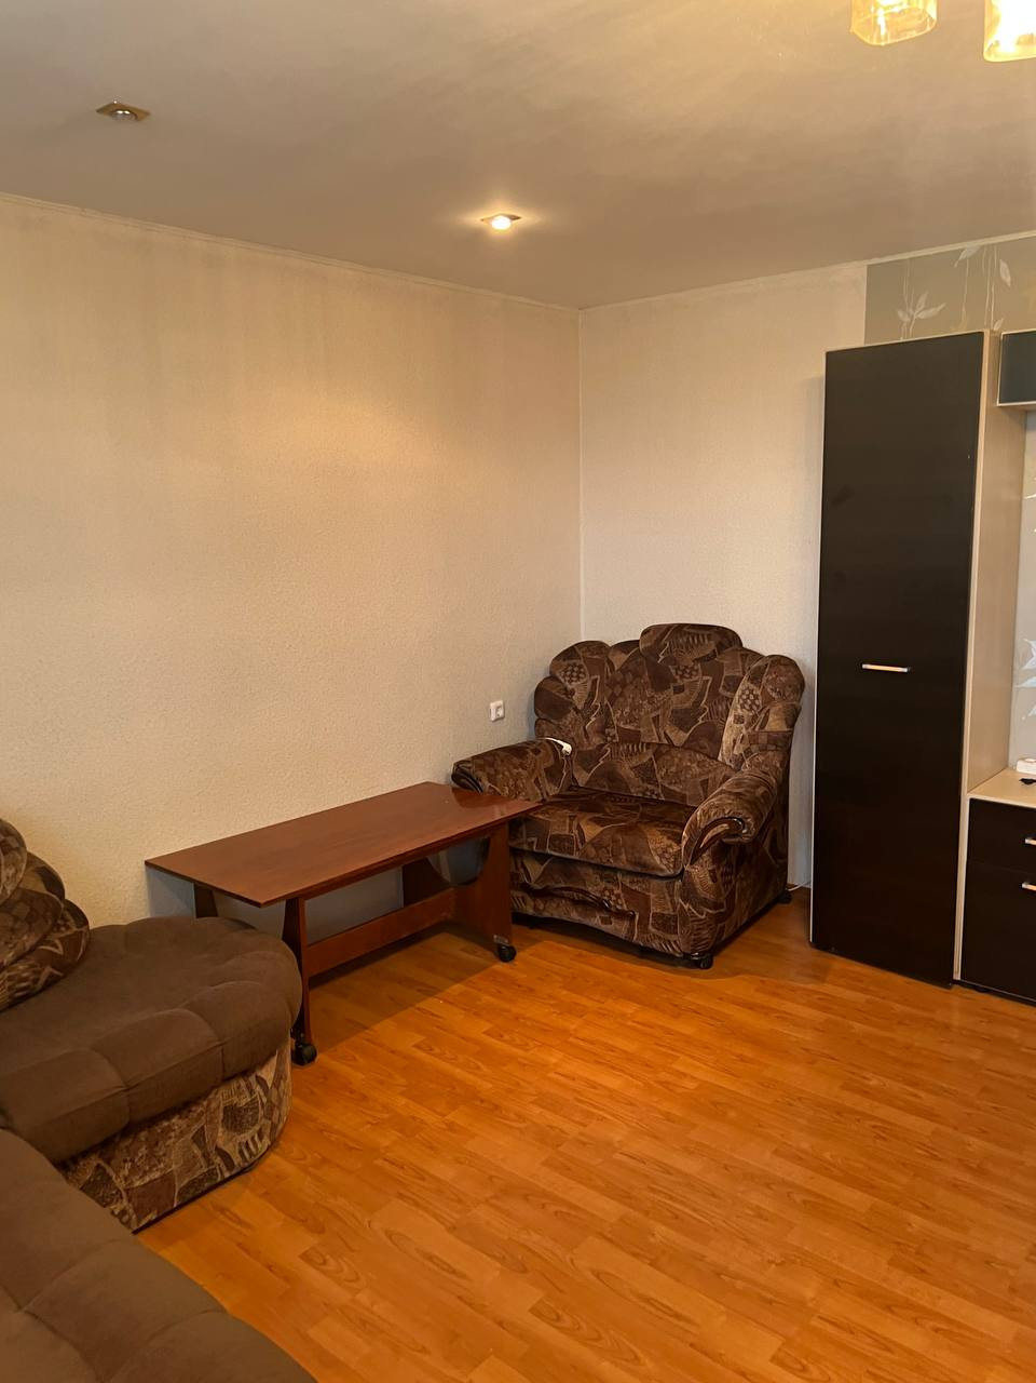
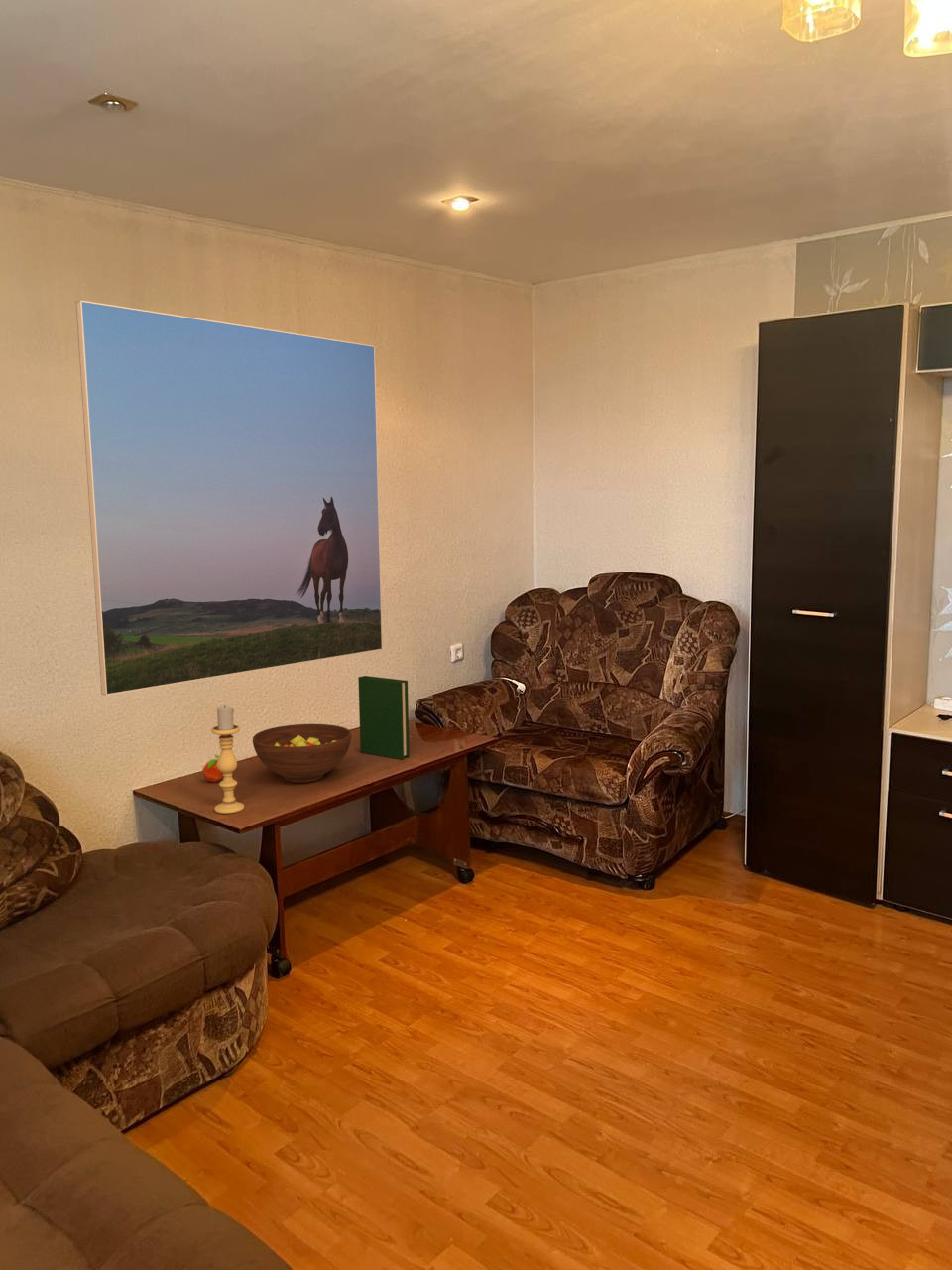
+ candle holder [210,704,245,815]
+ fruit [201,753,224,784]
+ fruit bowl [252,723,352,784]
+ hardback book [357,675,411,760]
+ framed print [75,299,384,697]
